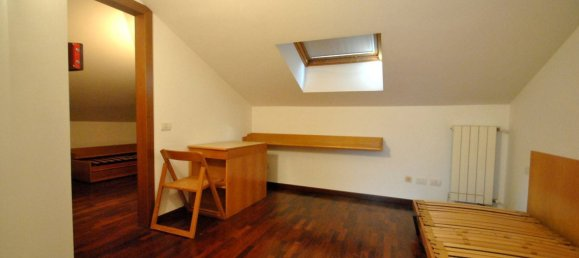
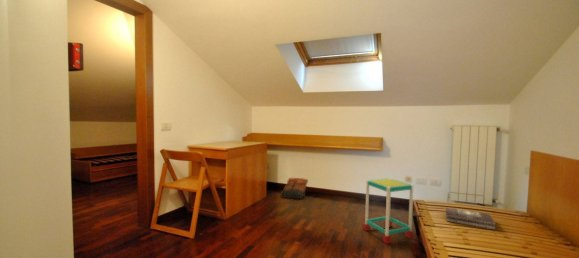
+ first aid kit [445,206,496,231]
+ backpack [280,177,309,200]
+ side table [362,177,415,245]
